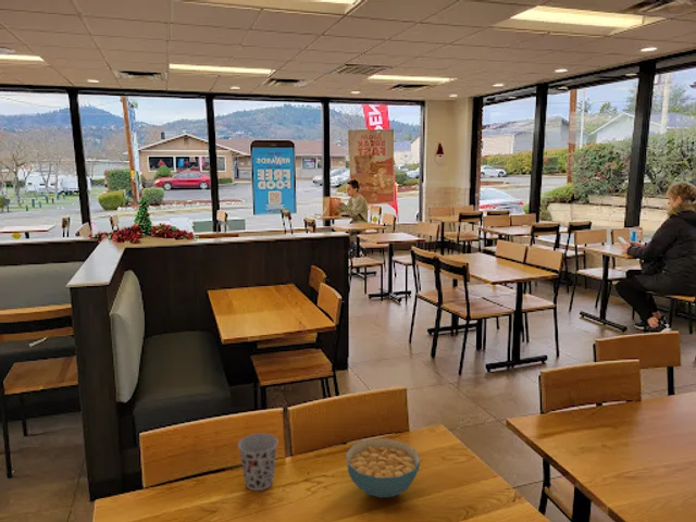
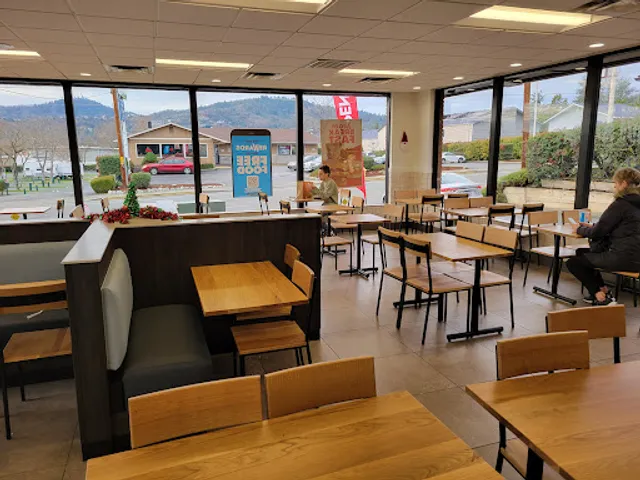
- cup [237,432,278,492]
- cereal bowl [345,437,421,498]
